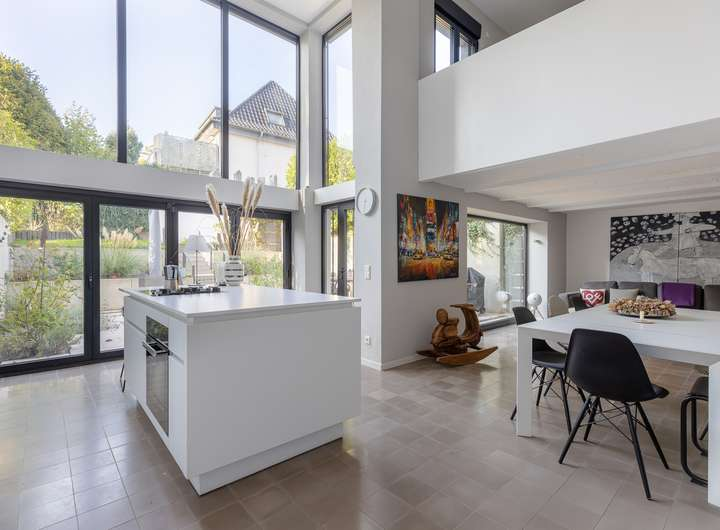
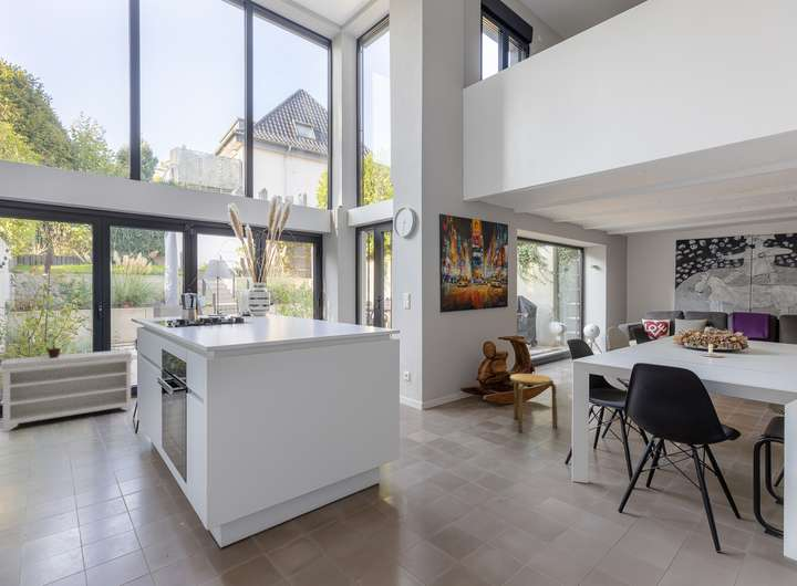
+ stool [509,373,559,432]
+ bench [0,348,136,432]
+ potted plant [35,333,70,358]
